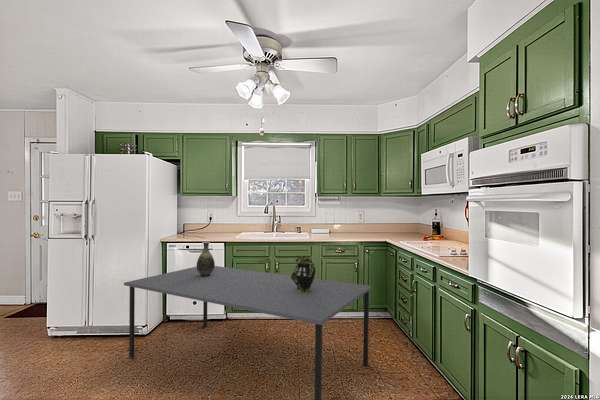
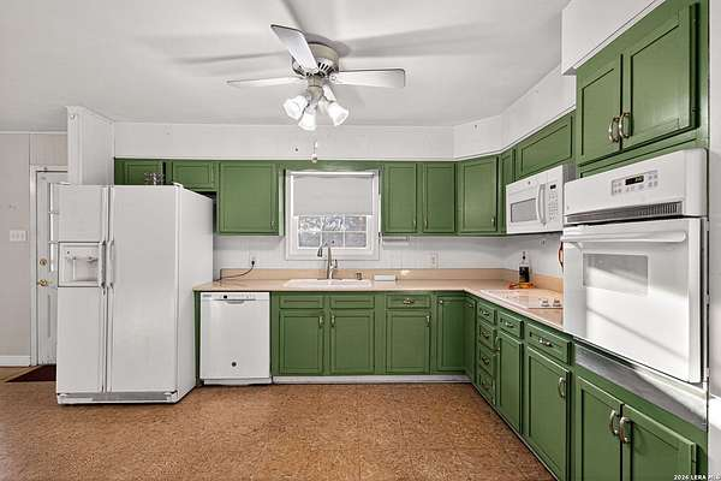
- ceramic pitcher [290,255,317,292]
- vase [196,241,216,277]
- dining table [123,265,373,400]
